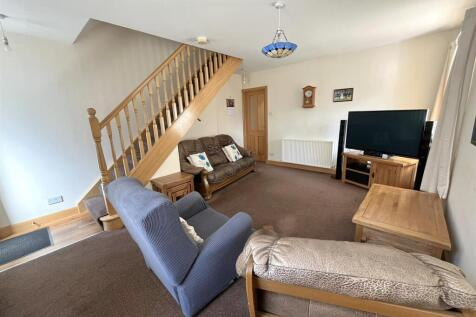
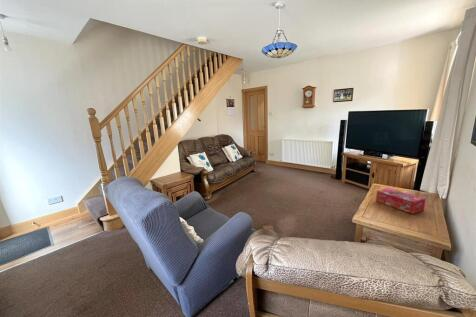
+ tissue box [375,187,427,215]
